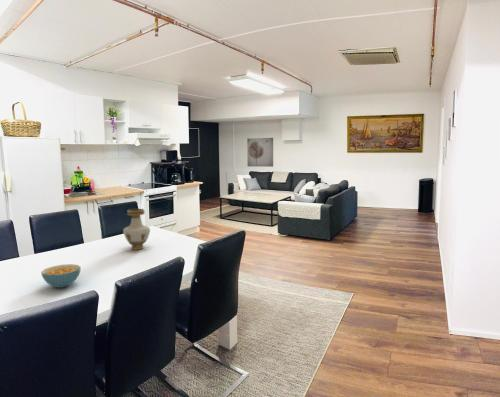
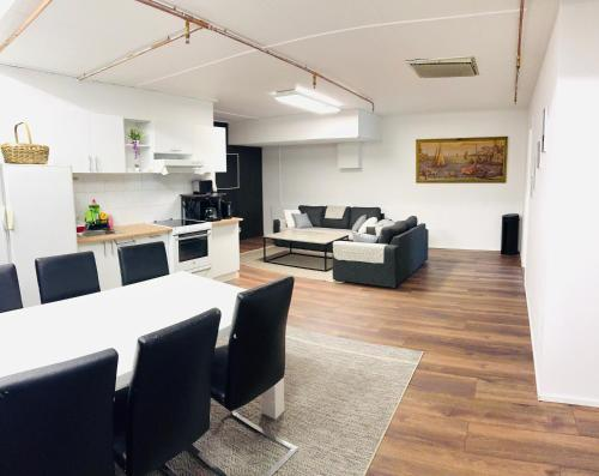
- wall art [246,137,274,168]
- vase [122,208,151,251]
- cereal bowl [40,263,82,289]
